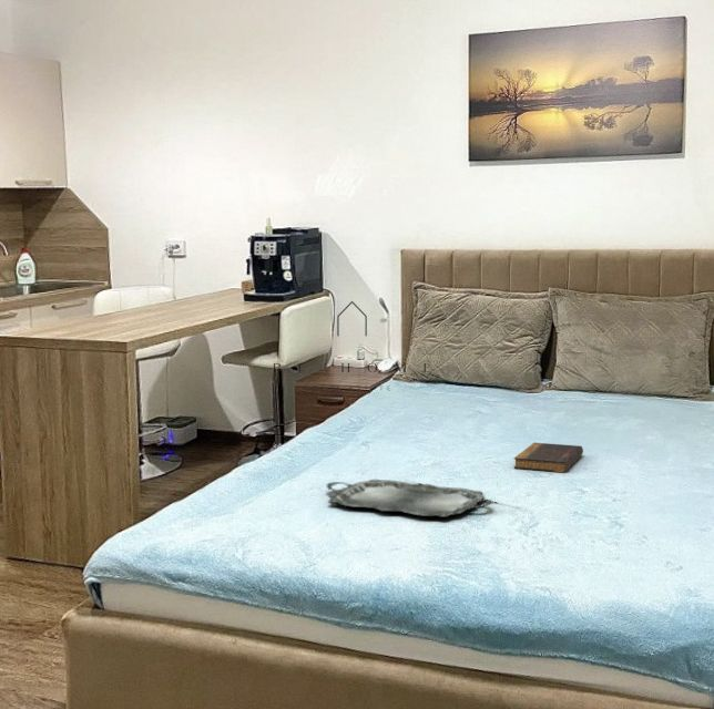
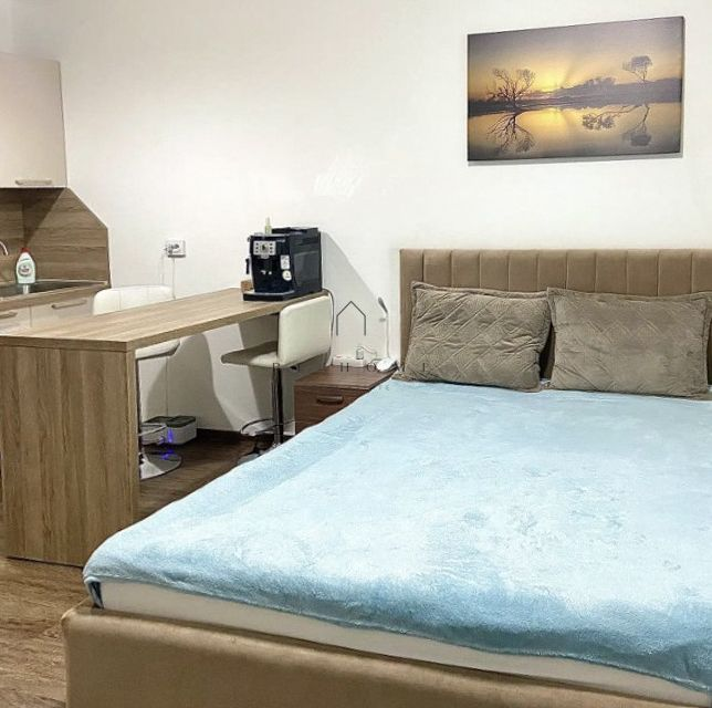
- serving tray [326,479,494,518]
- book [513,442,584,473]
